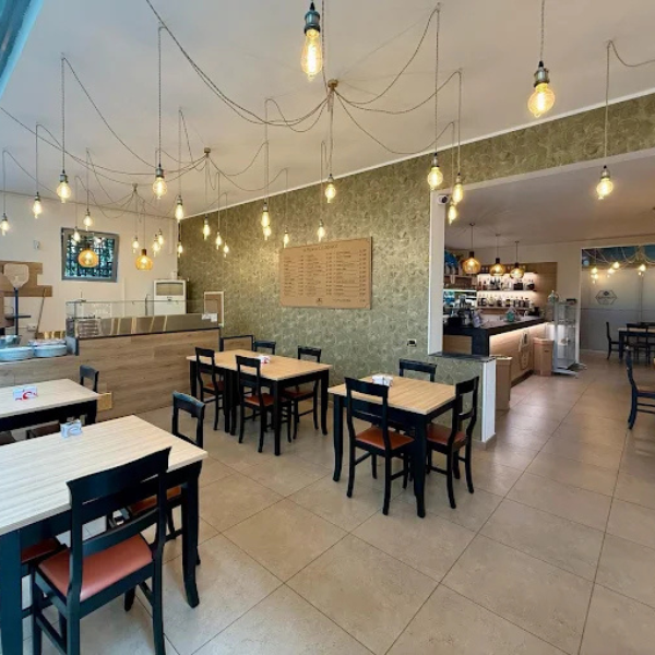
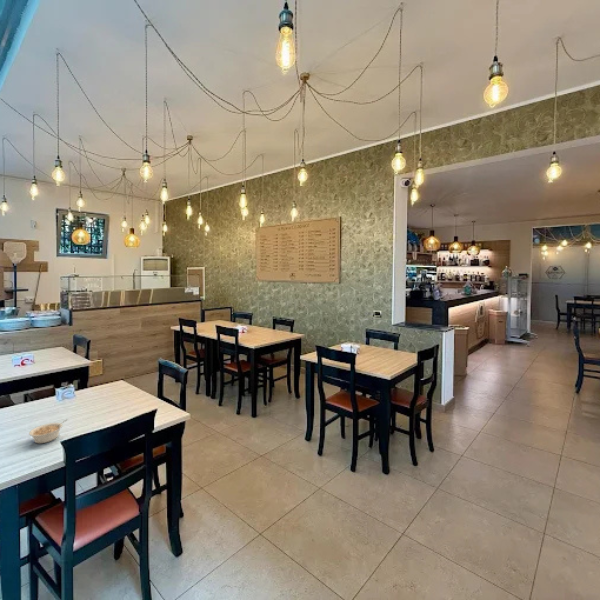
+ legume [28,418,69,444]
